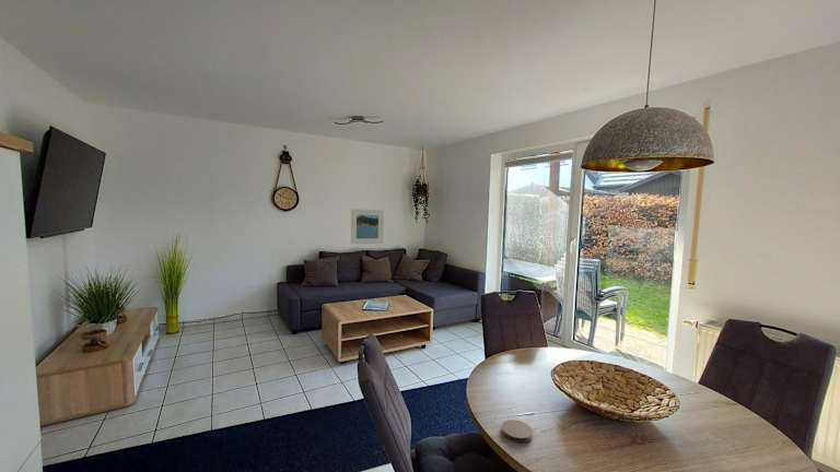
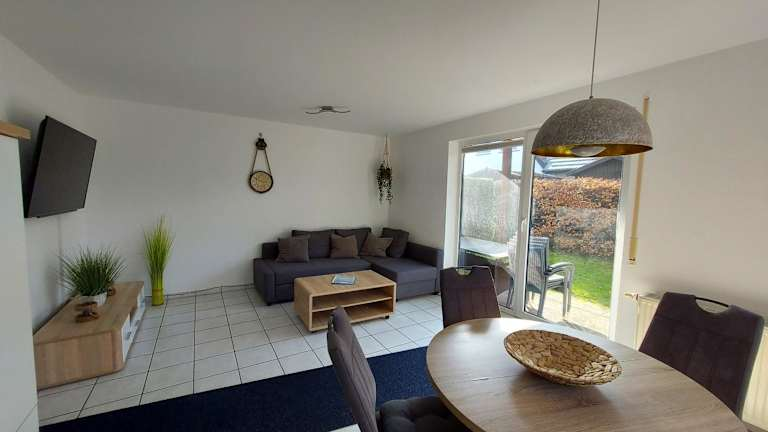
- coaster [501,418,534,444]
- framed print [350,208,385,245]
